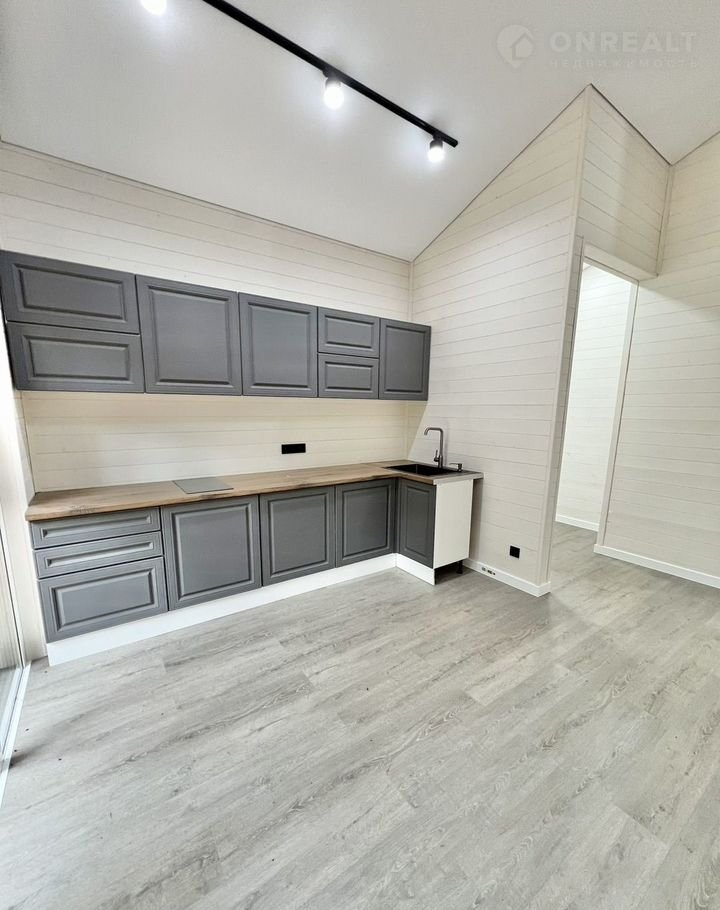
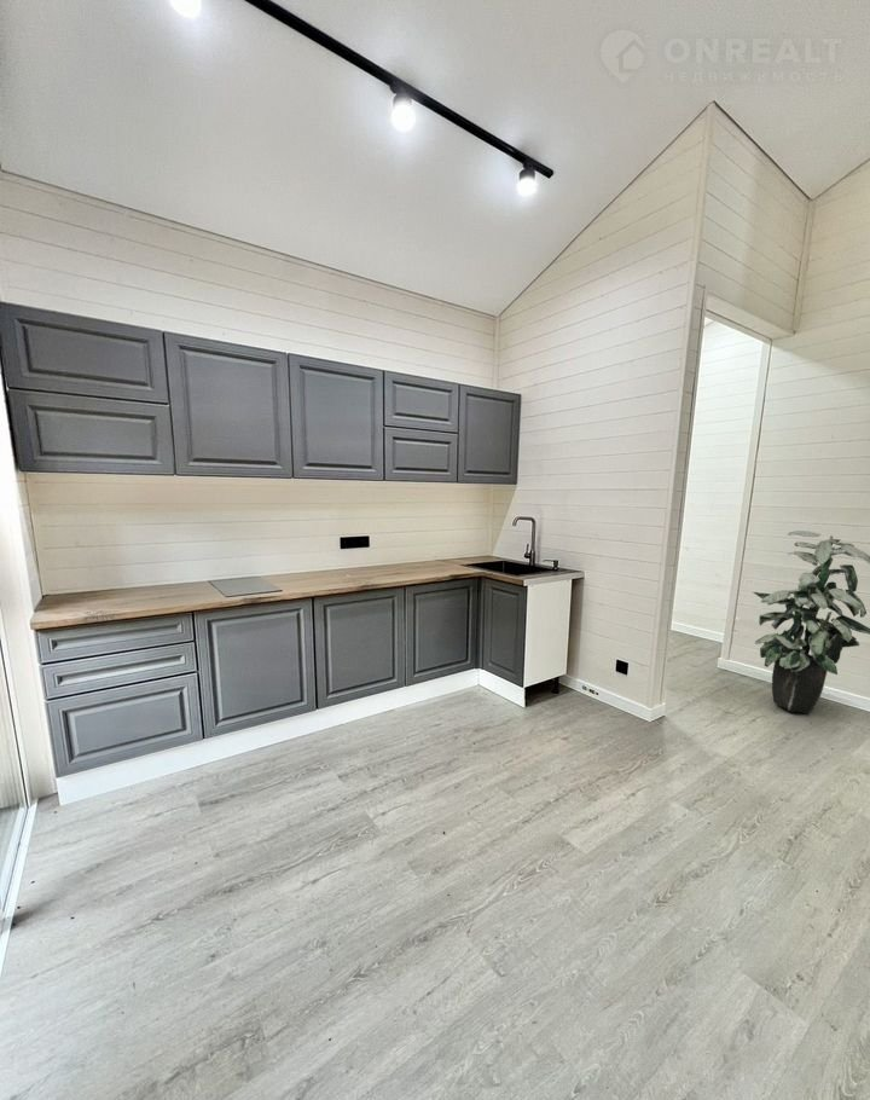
+ indoor plant [752,529,870,714]
